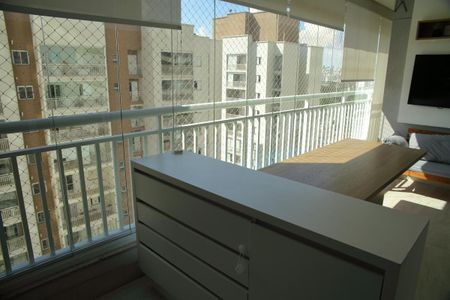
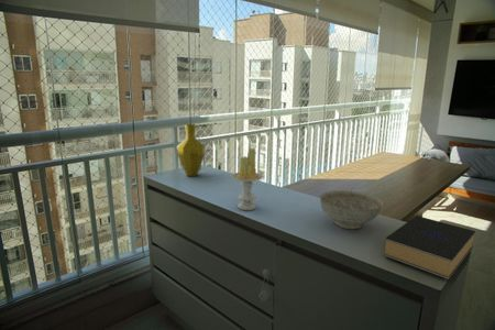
+ vase [176,123,207,177]
+ candle [231,146,264,211]
+ book [383,215,476,280]
+ decorative bowl [318,189,384,230]
